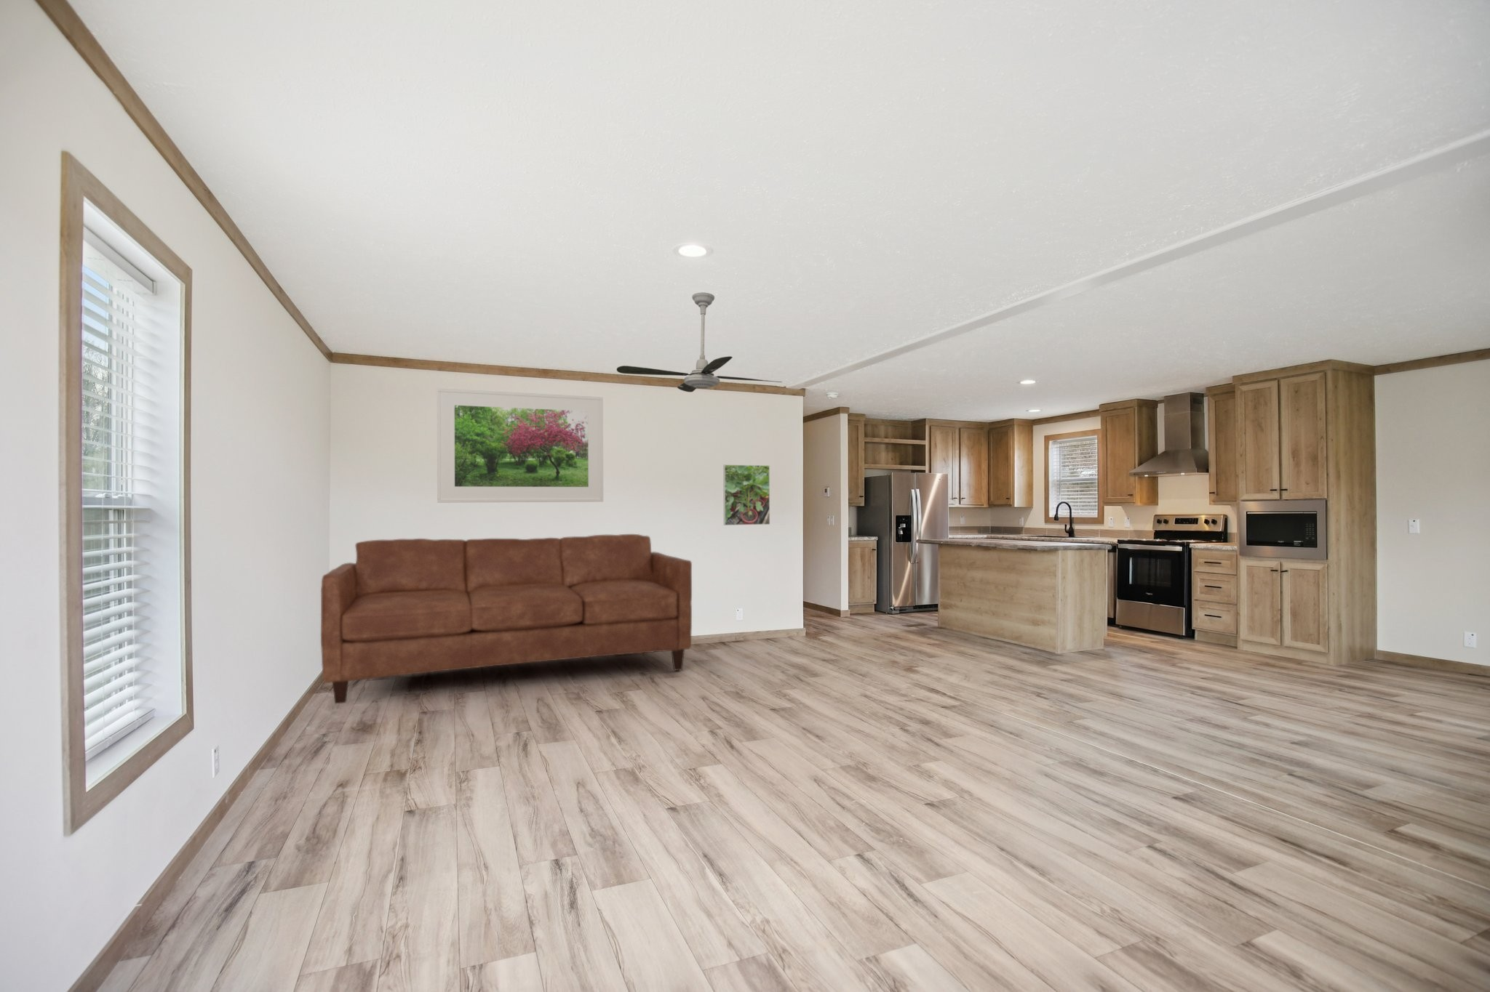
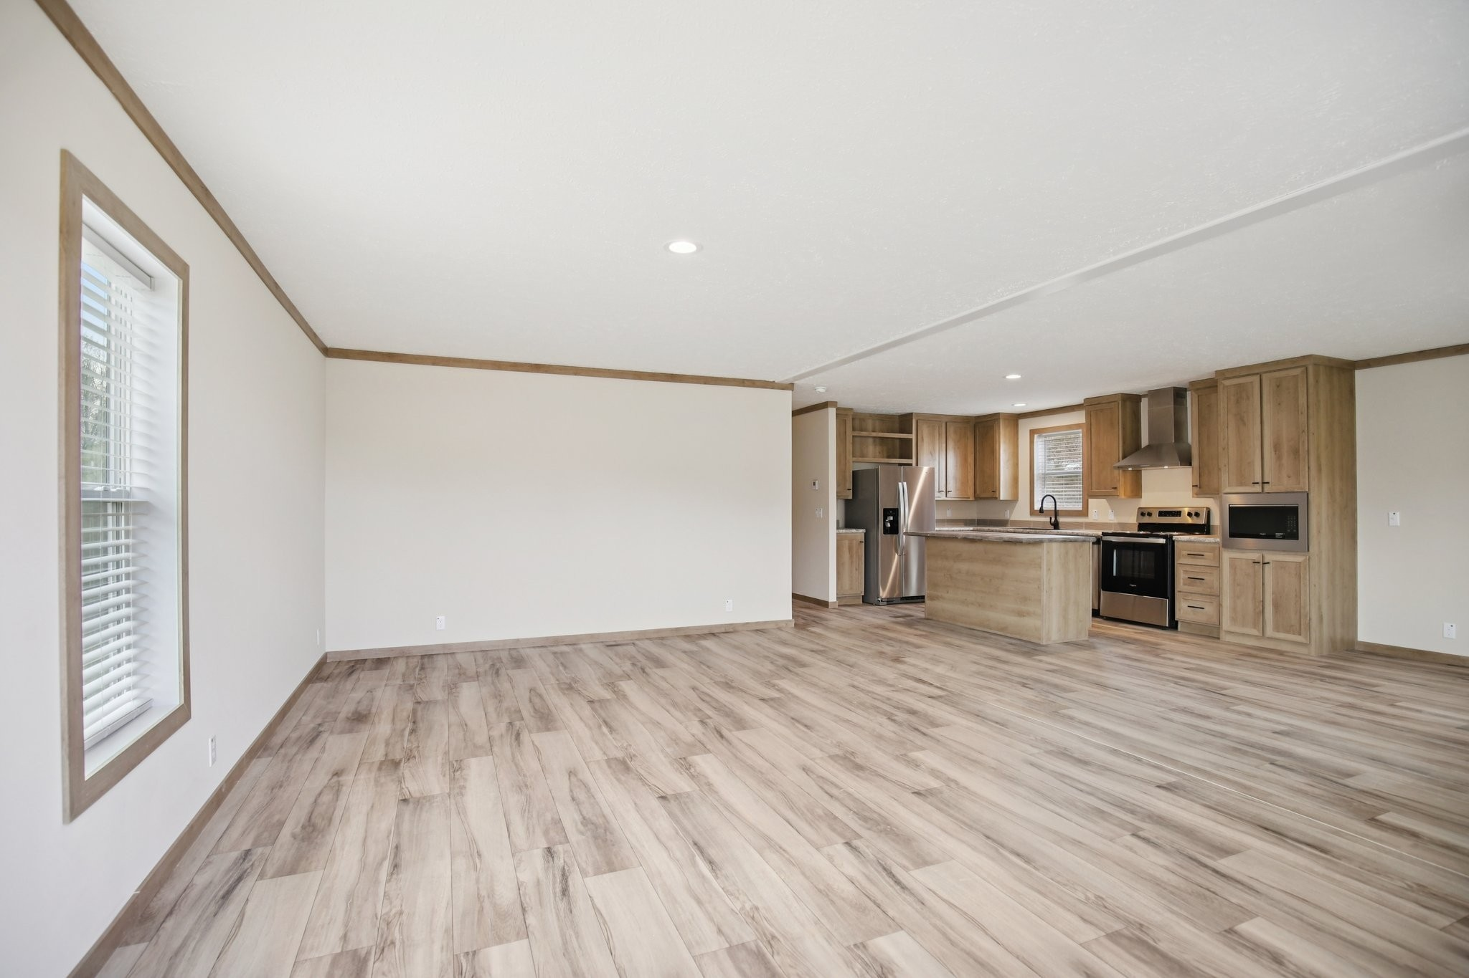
- sofa [320,534,692,704]
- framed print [722,464,770,526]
- ceiling fan [616,291,783,392]
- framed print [436,388,604,504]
